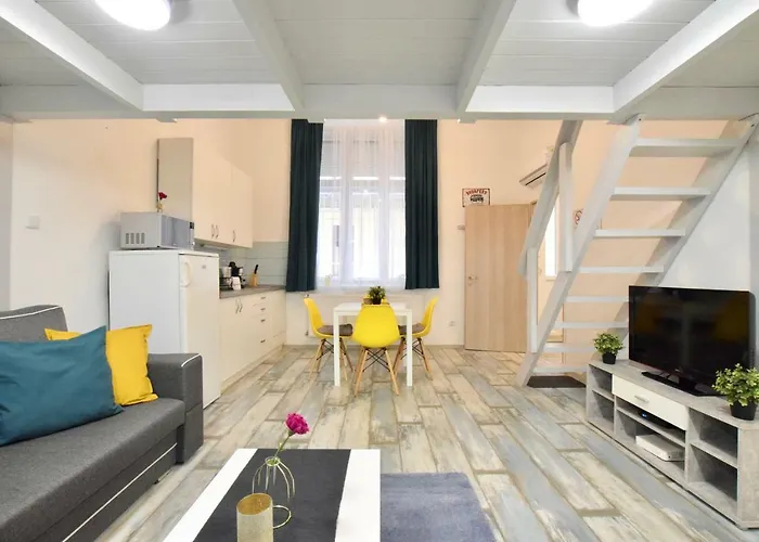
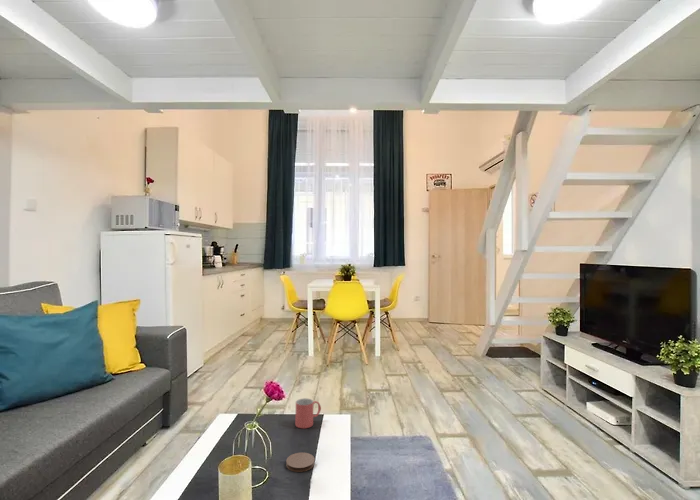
+ coaster [285,452,316,473]
+ mug [294,397,322,429]
